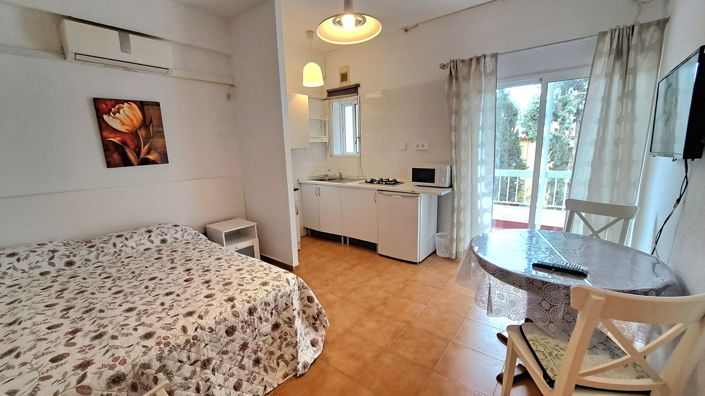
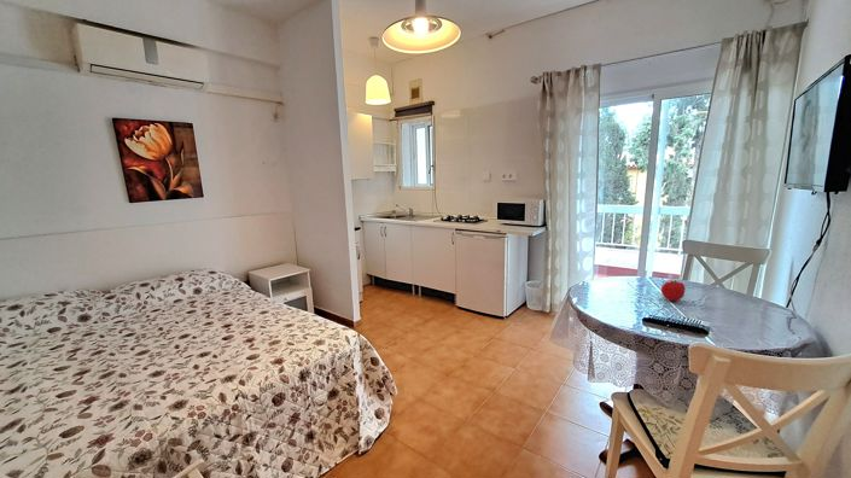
+ fruit [660,279,686,302]
